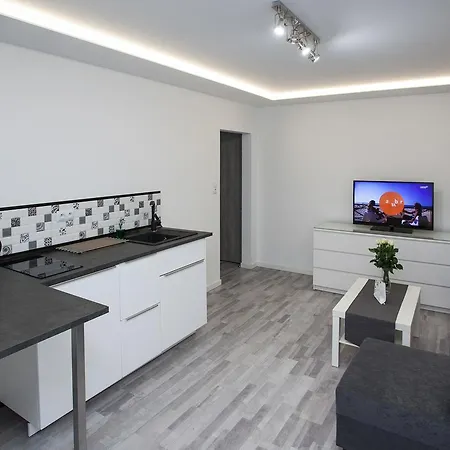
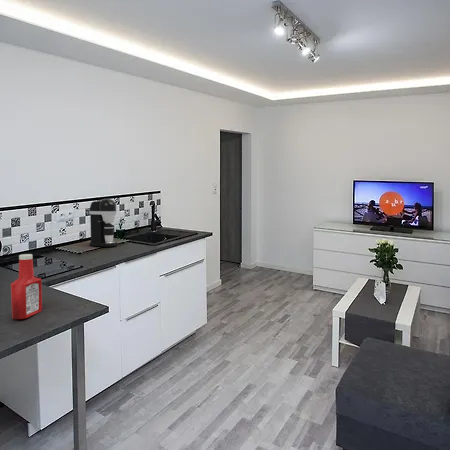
+ coffee maker [88,198,118,247]
+ soap bottle [10,253,43,320]
